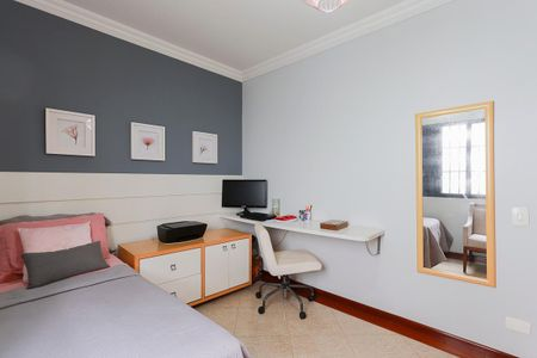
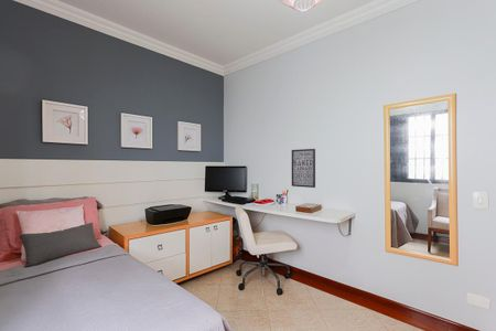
+ wall art [291,148,316,189]
